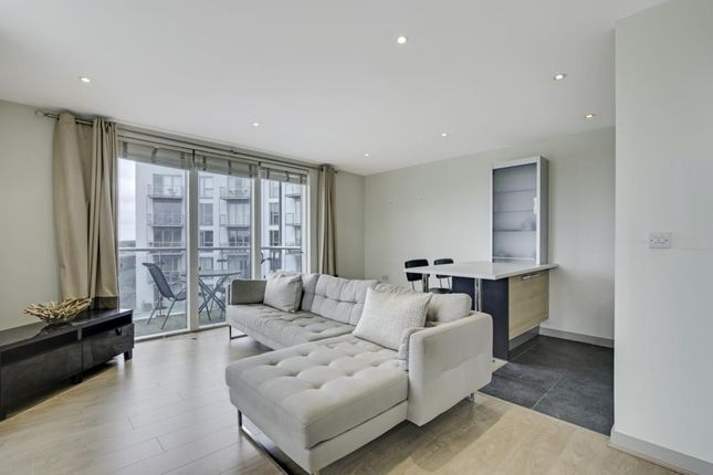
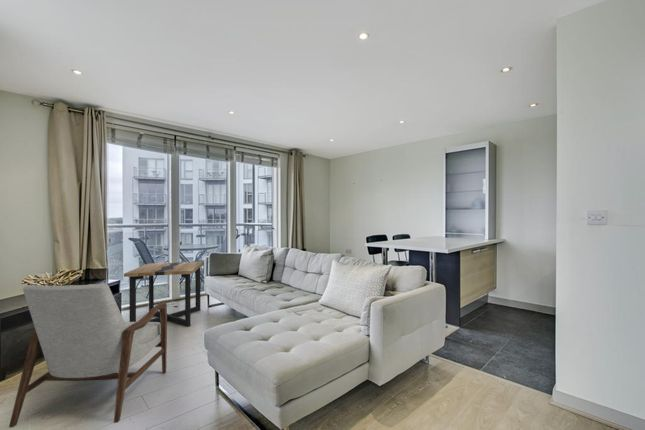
+ side table [123,261,205,327]
+ armchair [8,283,168,428]
